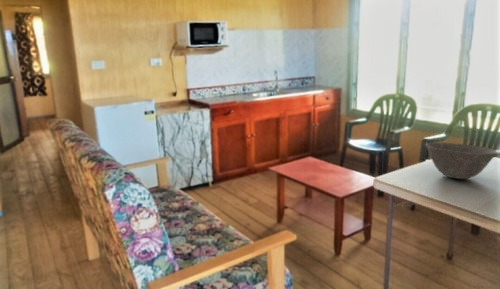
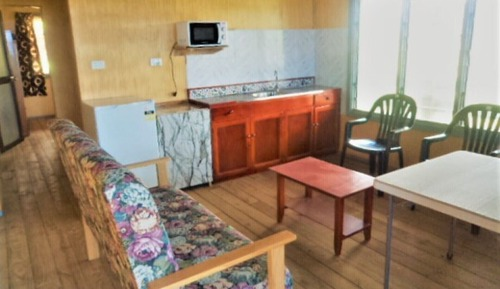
- bowl [424,141,500,180]
